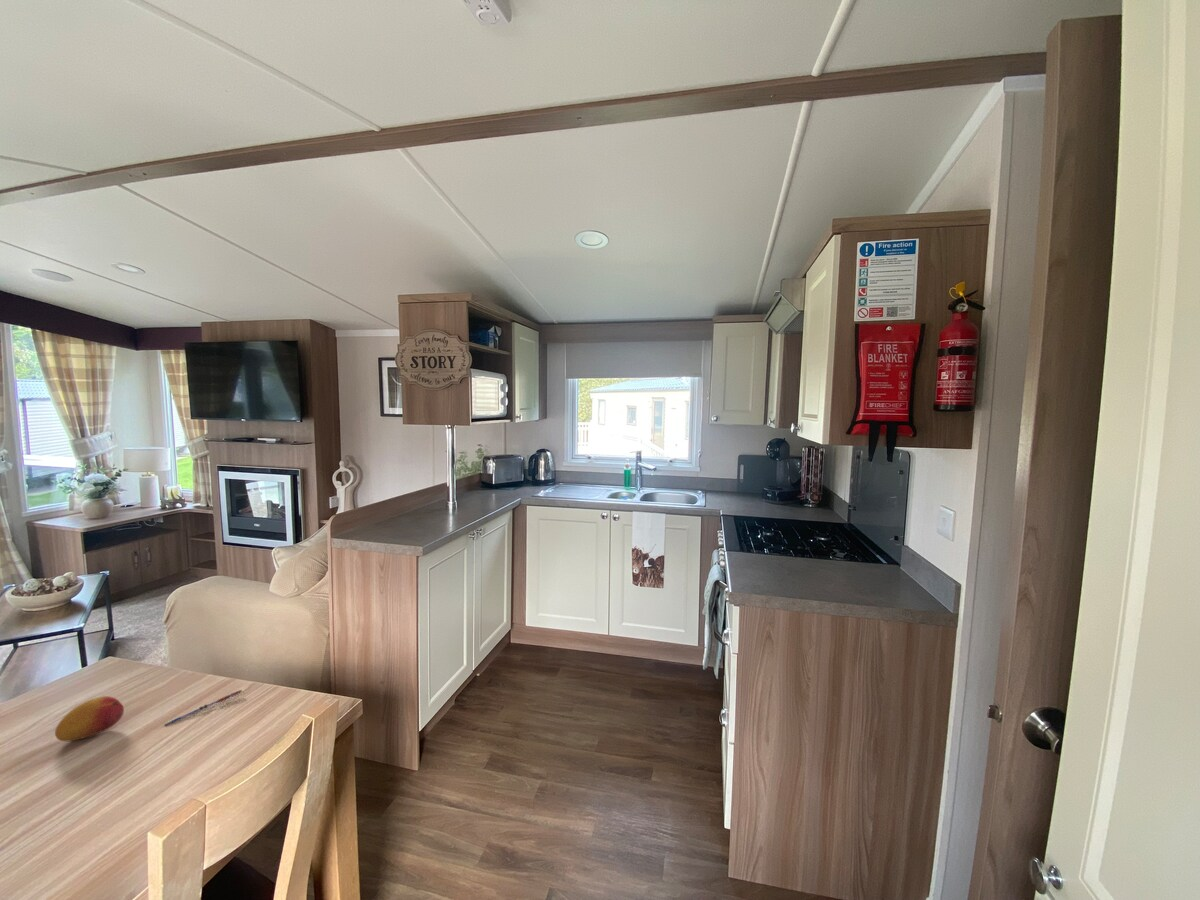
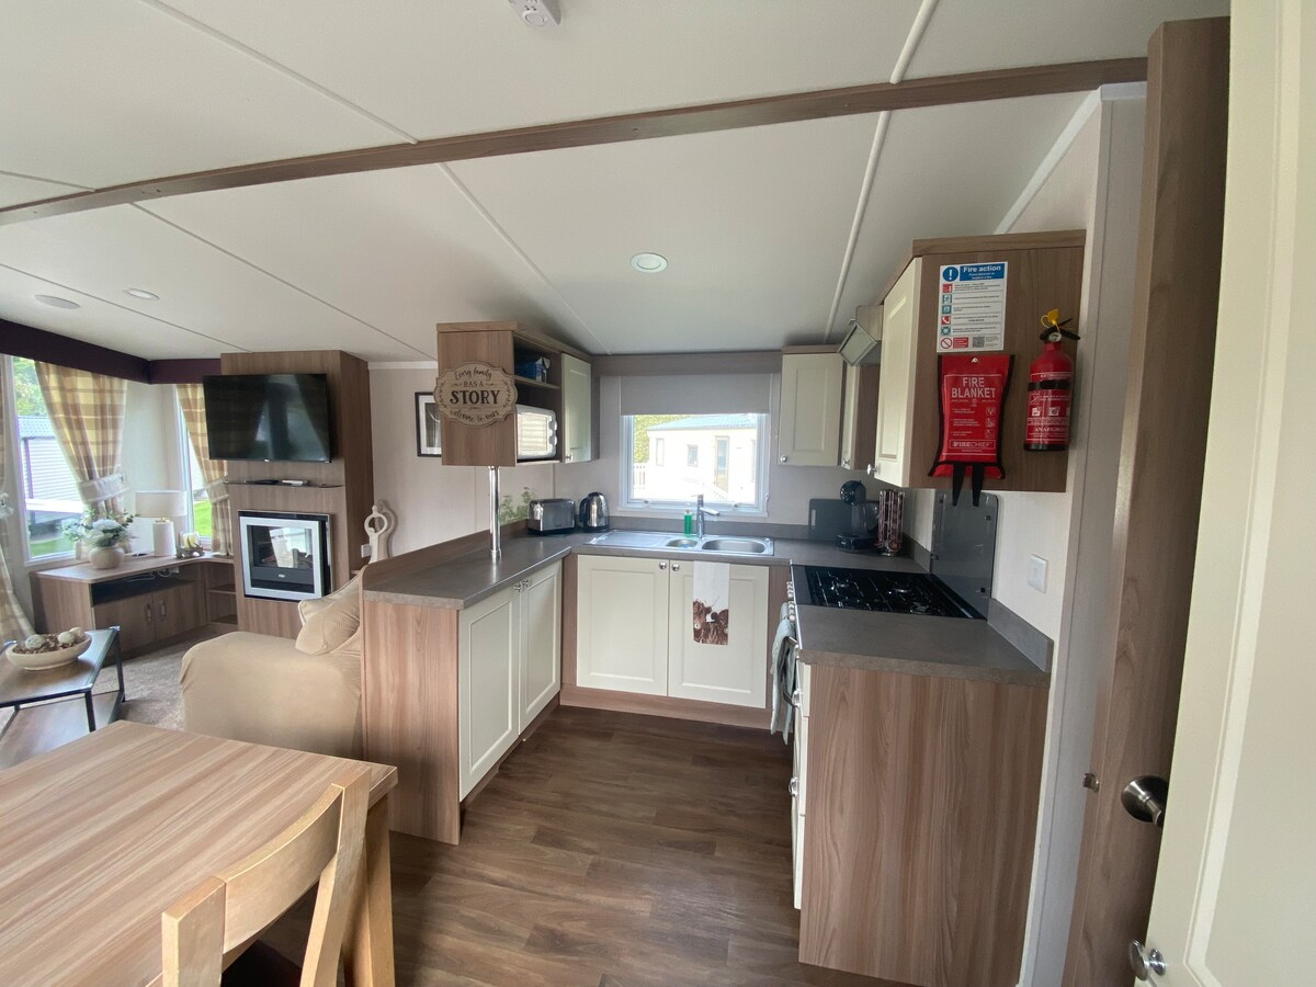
- pen [164,689,243,727]
- fruit [54,695,125,742]
